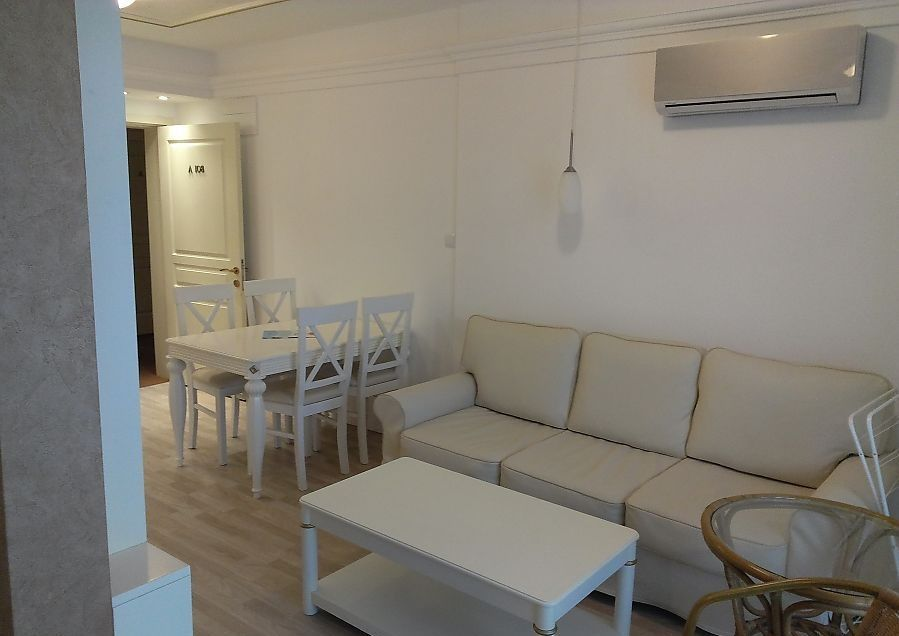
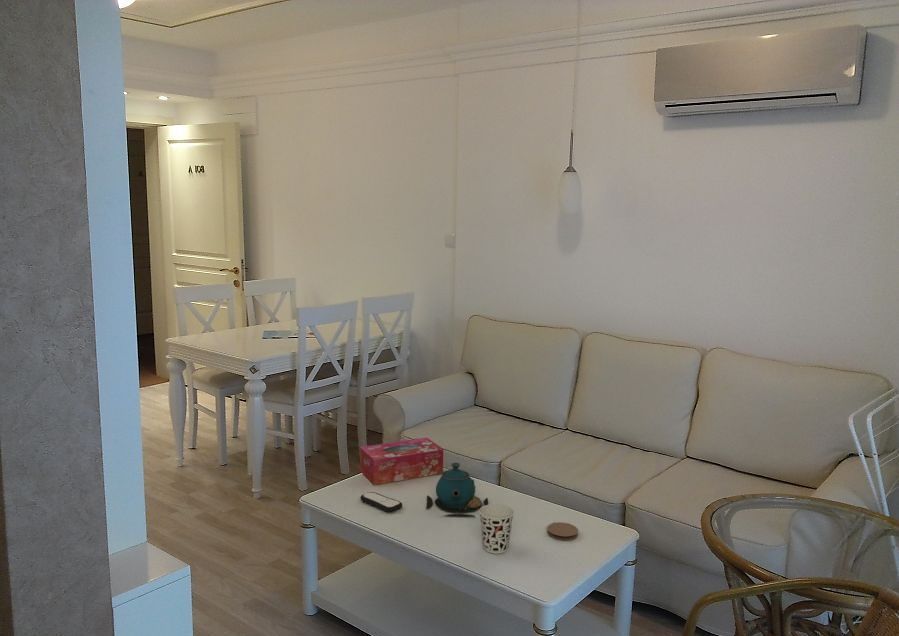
+ remote control [360,491,403,514]
+ coaster [546,521,579,541]
+ tissue box [359,437,444,486]
+ cup [478,503,515,555]
+ teapot [425,462,489,517]
